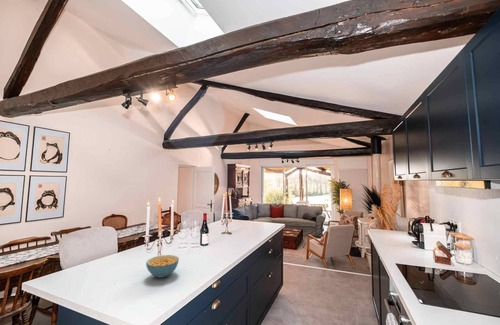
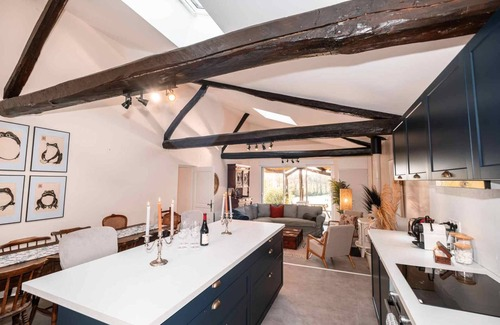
- cereal bowl [145,254,180,279]
